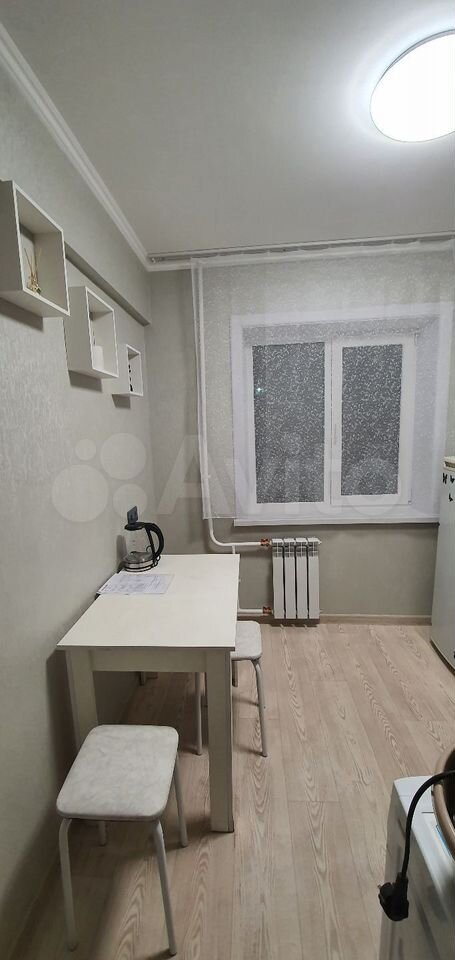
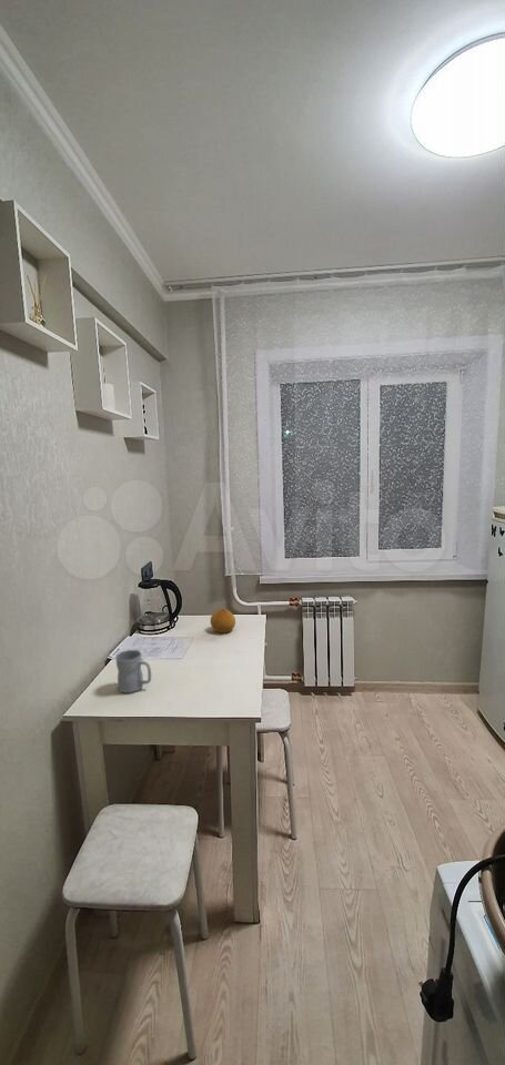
+ mug [114,649,152,694]
+ fruit [210,608,236,633]
